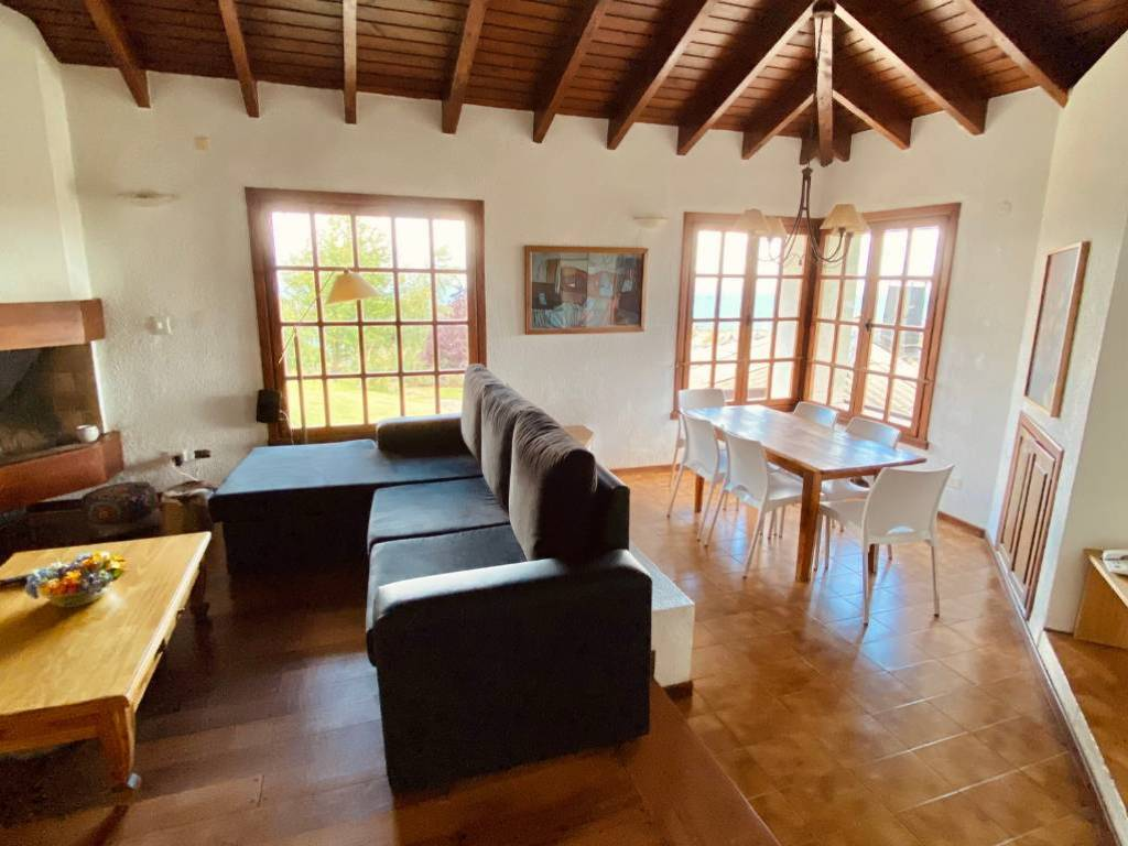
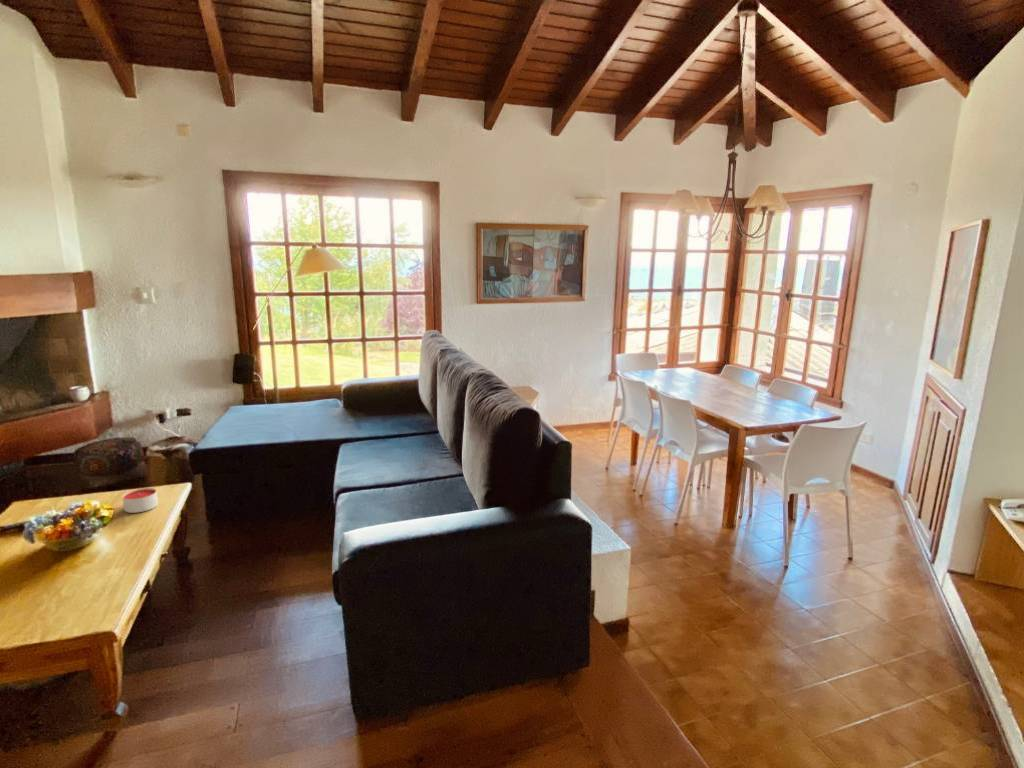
+ candle [121,487,159,514]
